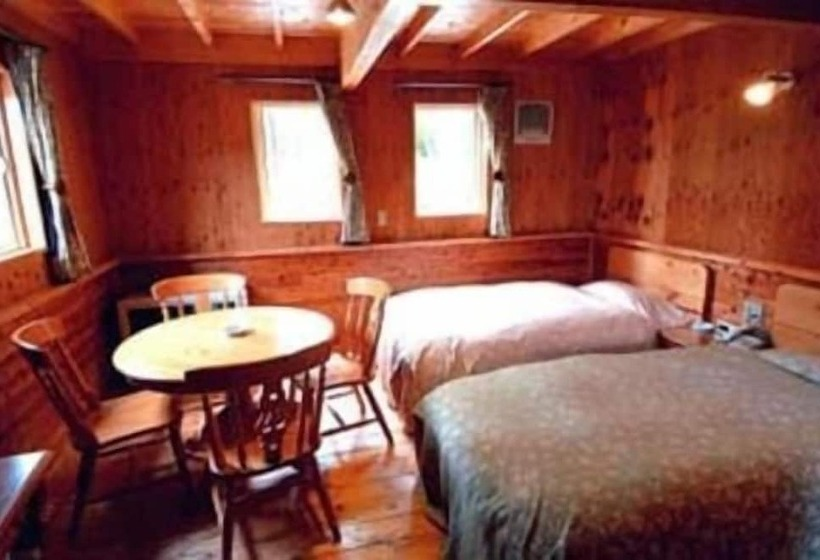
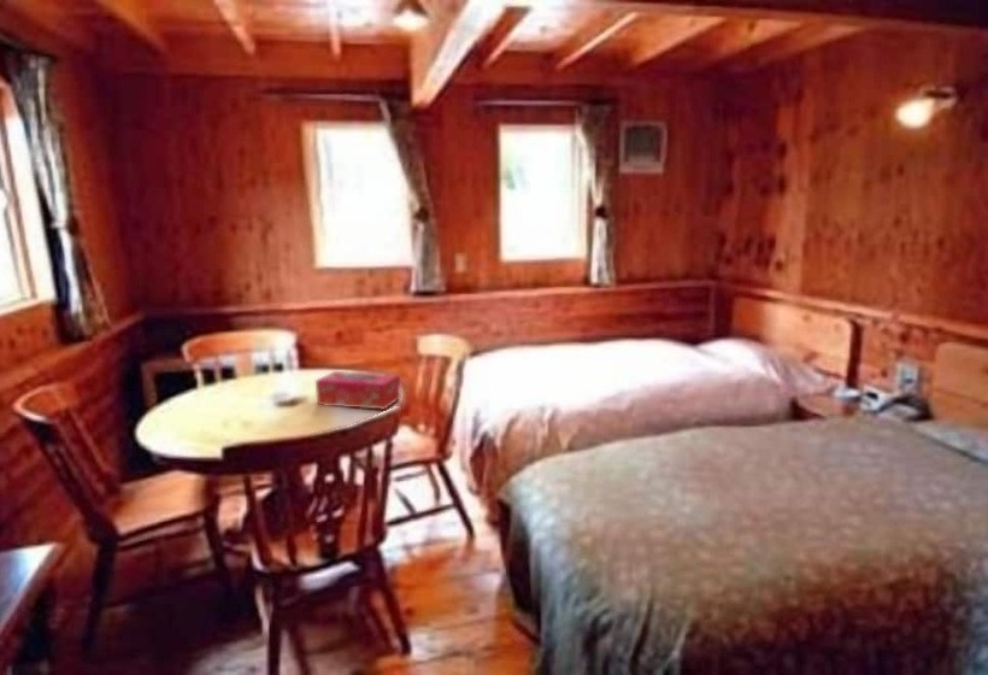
+ tissue box [314,370,402,411]
